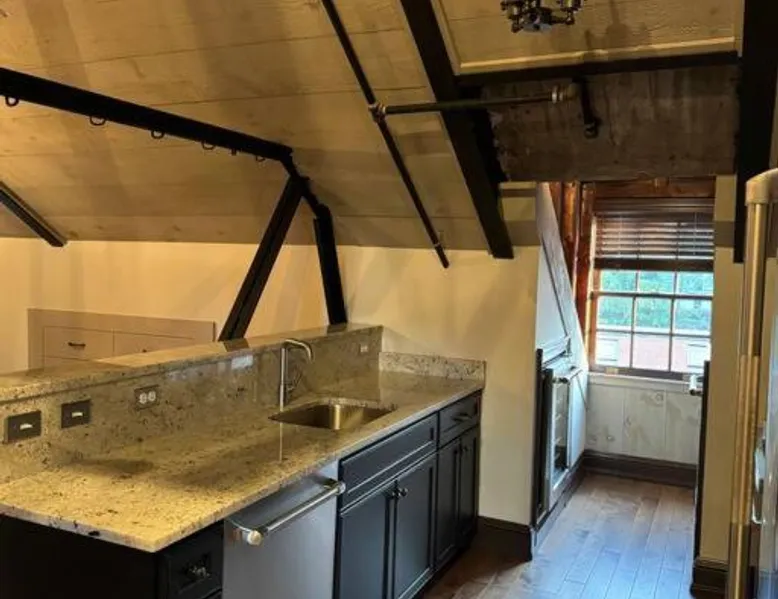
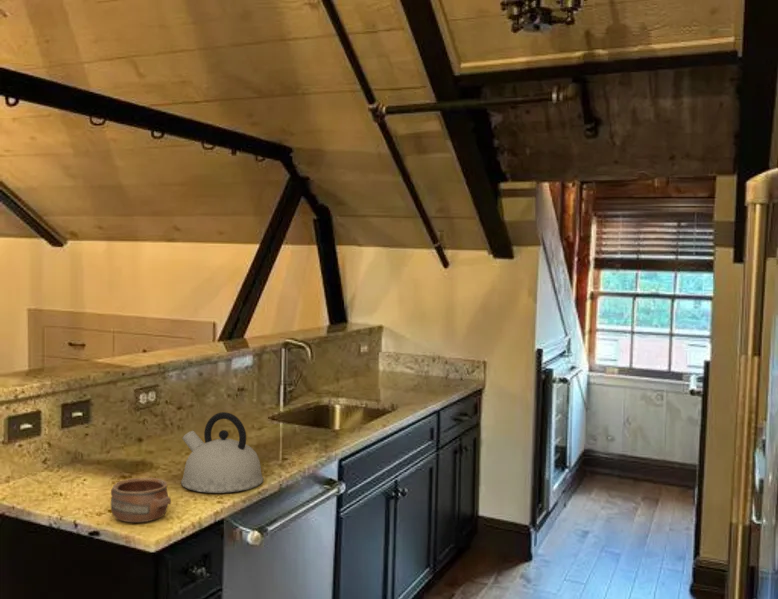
+ kettle [180,411,264,494]
+ pottery [110,477,172,523]
